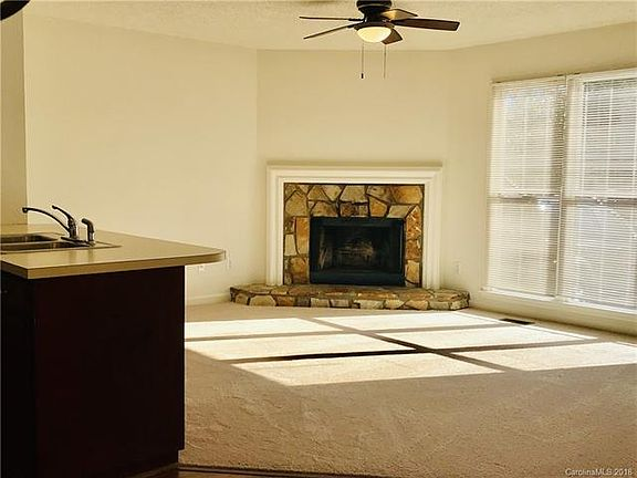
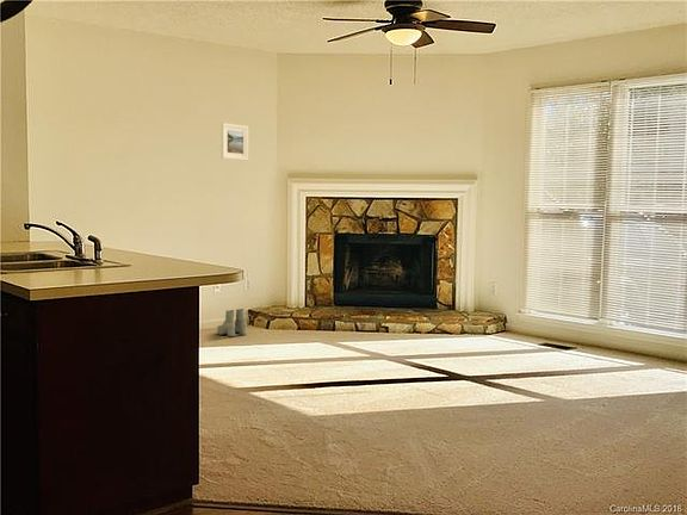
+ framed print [221,122,249,161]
+ boots [216,308,248,337]
